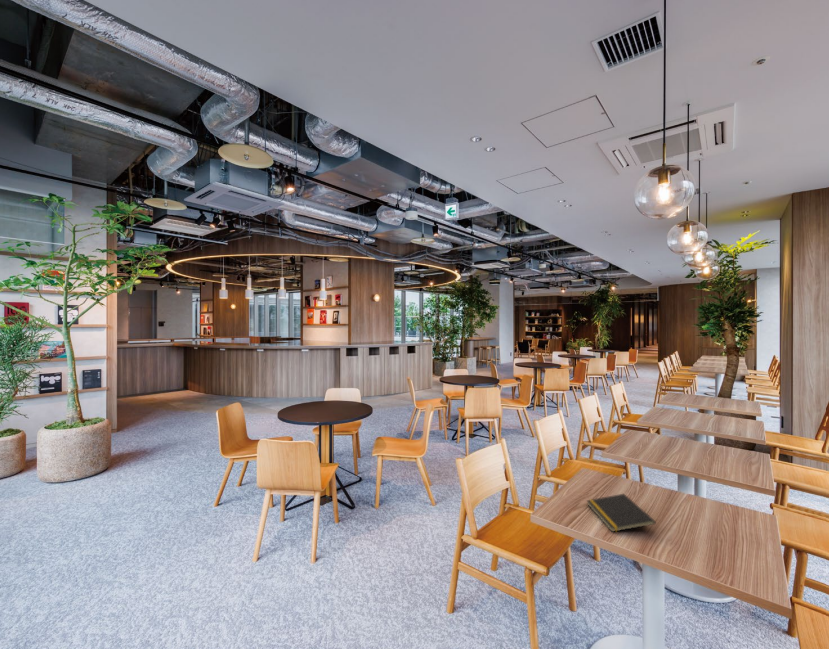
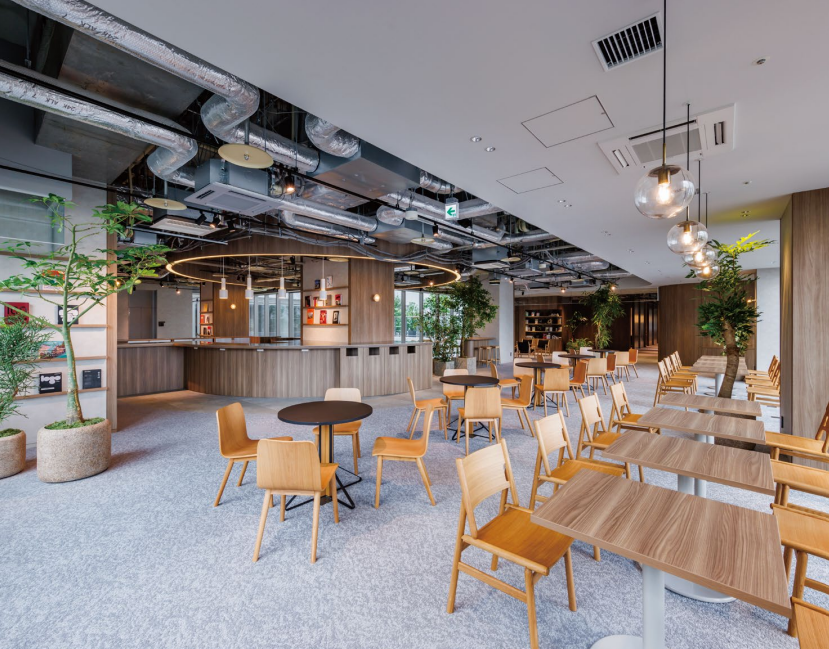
- notepad [585,493,657,533]
